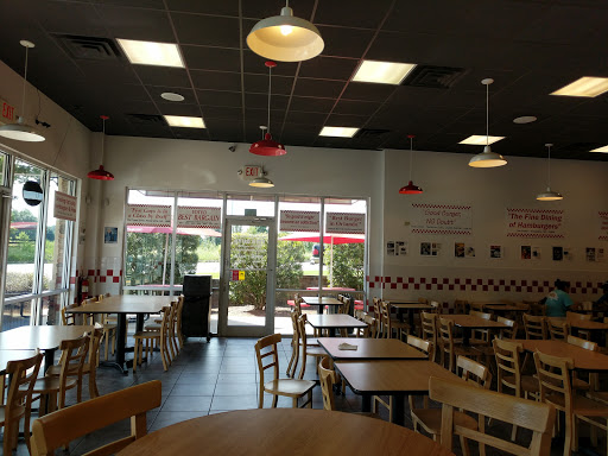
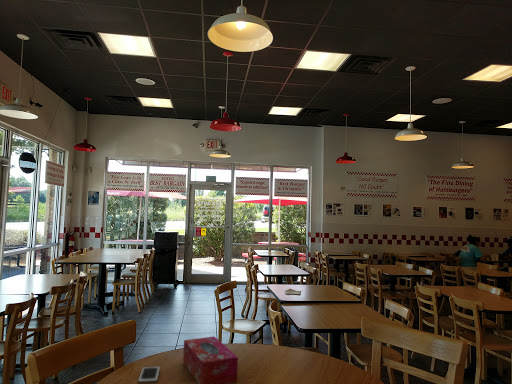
+ tissue box [182,335,239,384]
+ cell phone [137,365,161,384]
